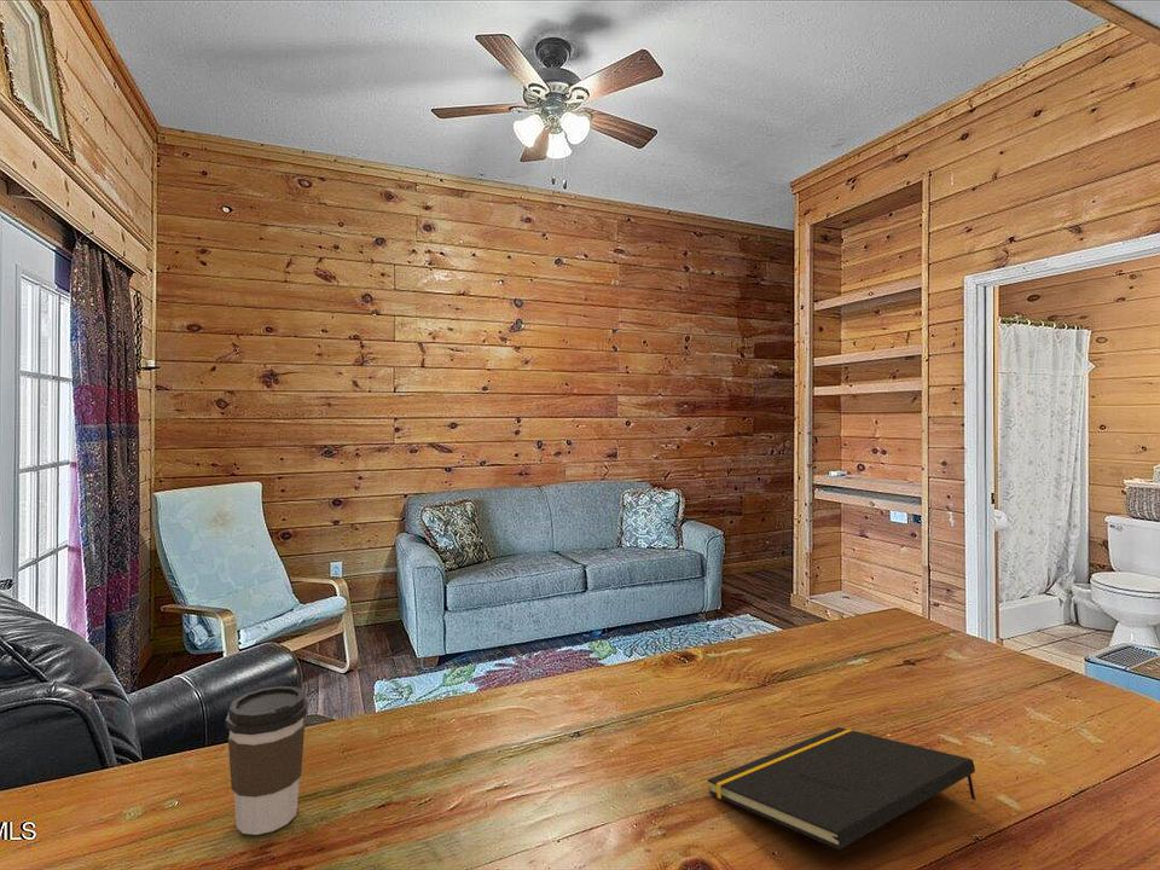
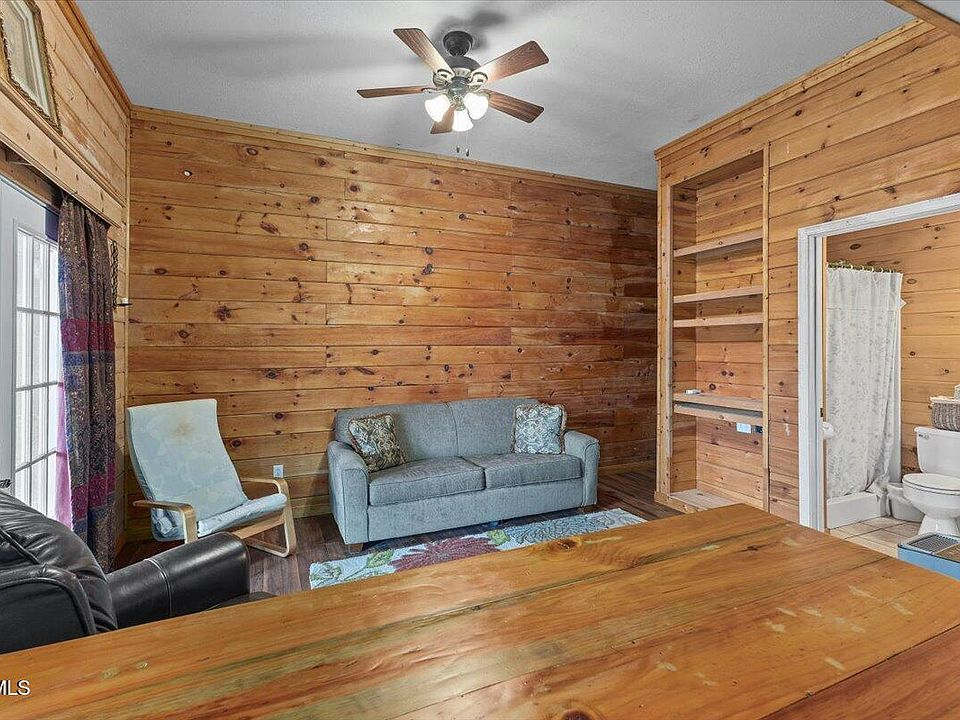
- coffee cup [225,685,309,836]
- notepad [707,726,978,851]
